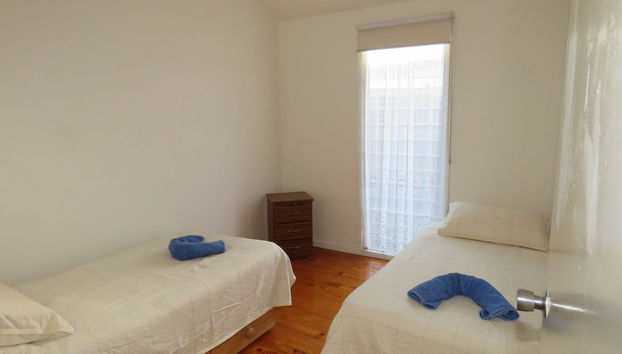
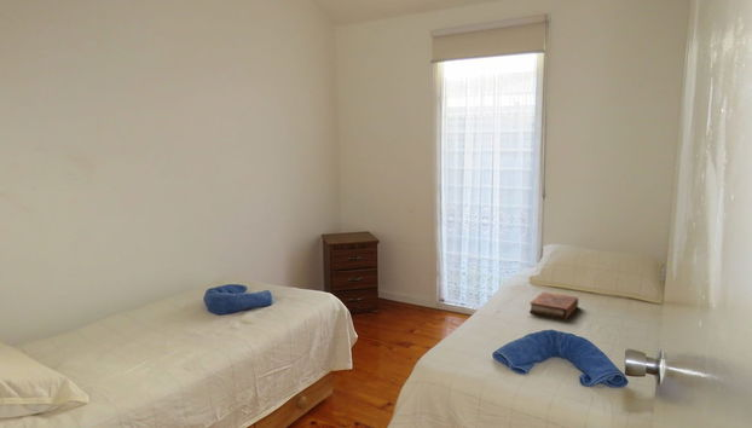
+ book [528,290,579,320]
